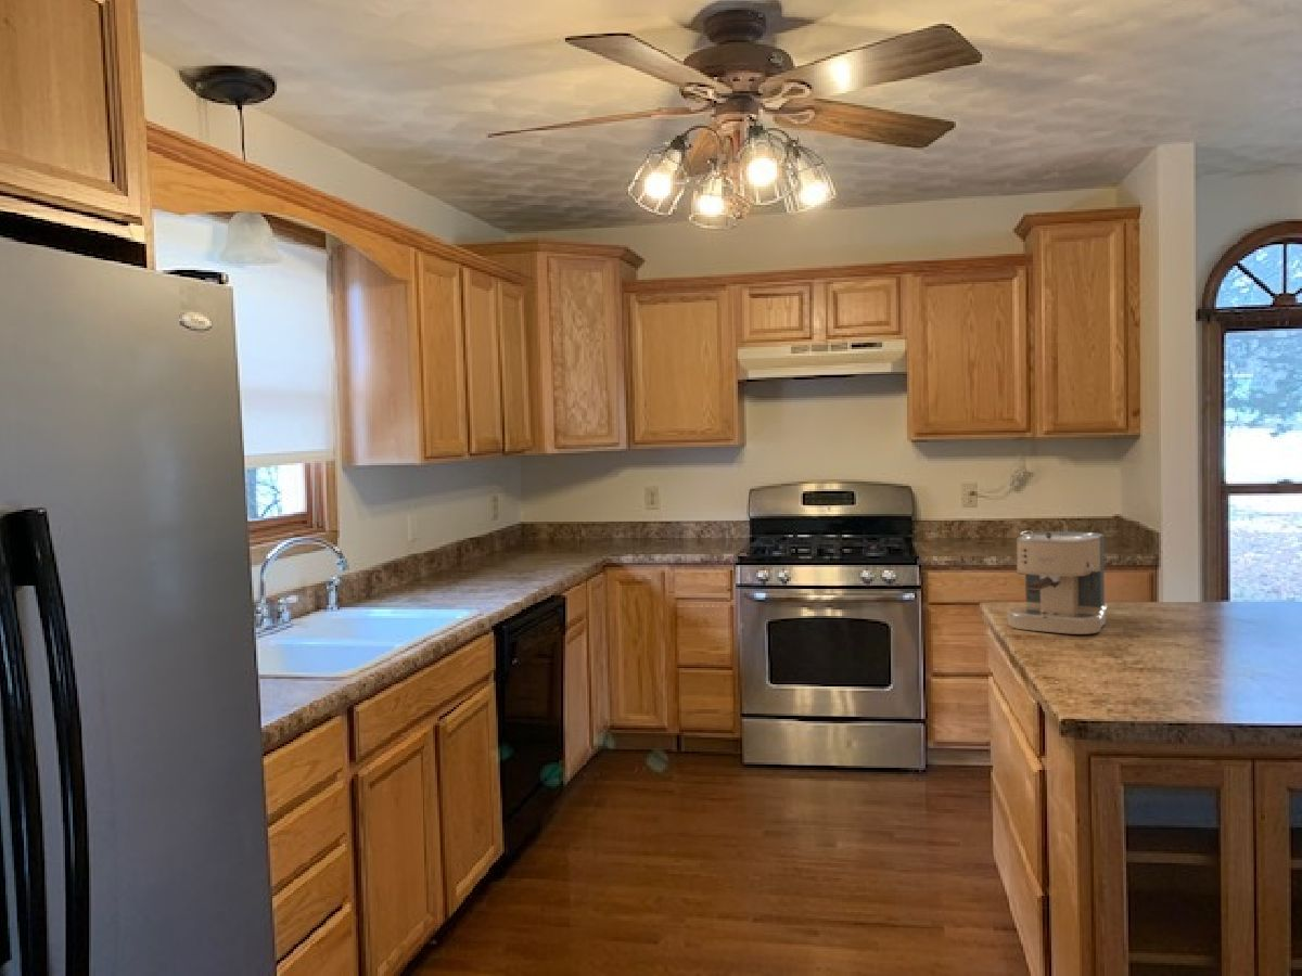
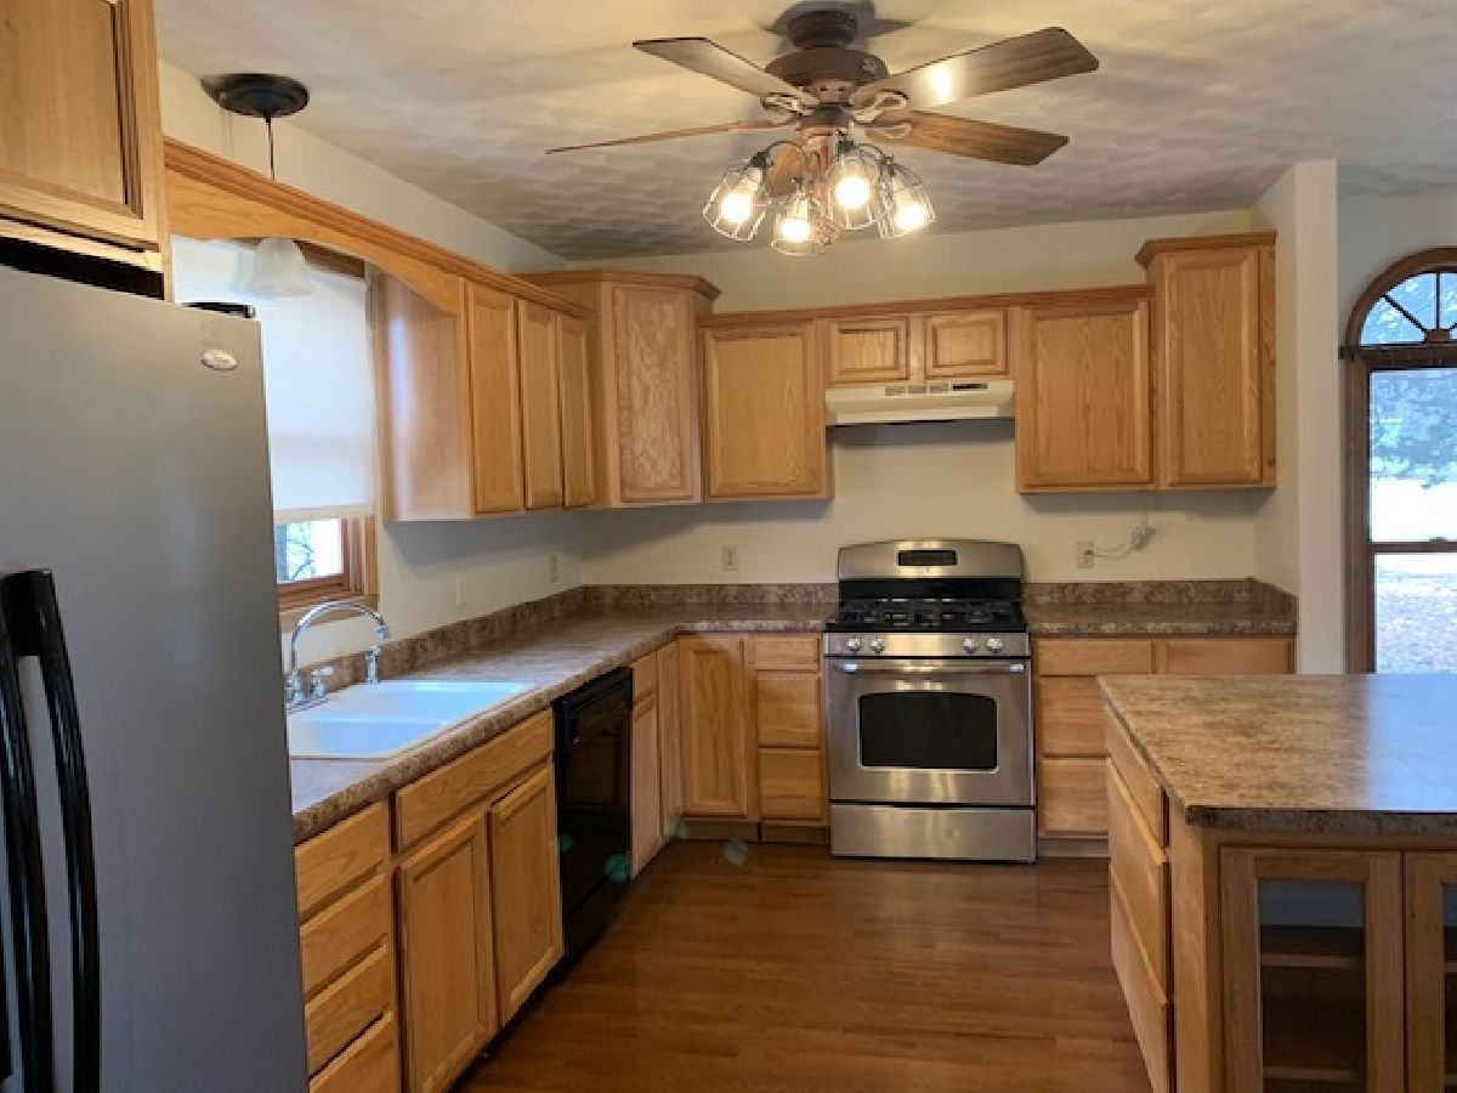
- coffee maker [1005,530,1108,635]
